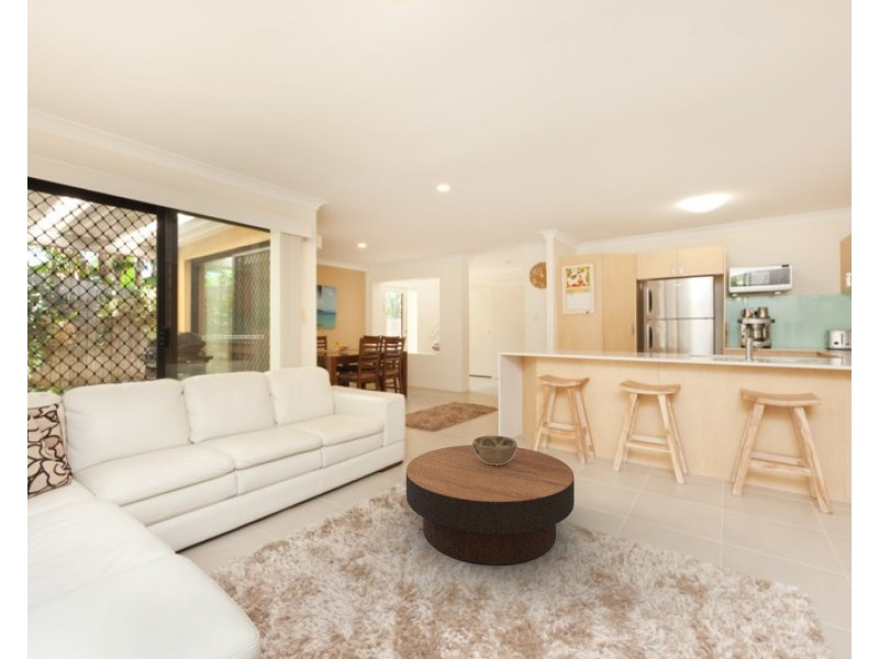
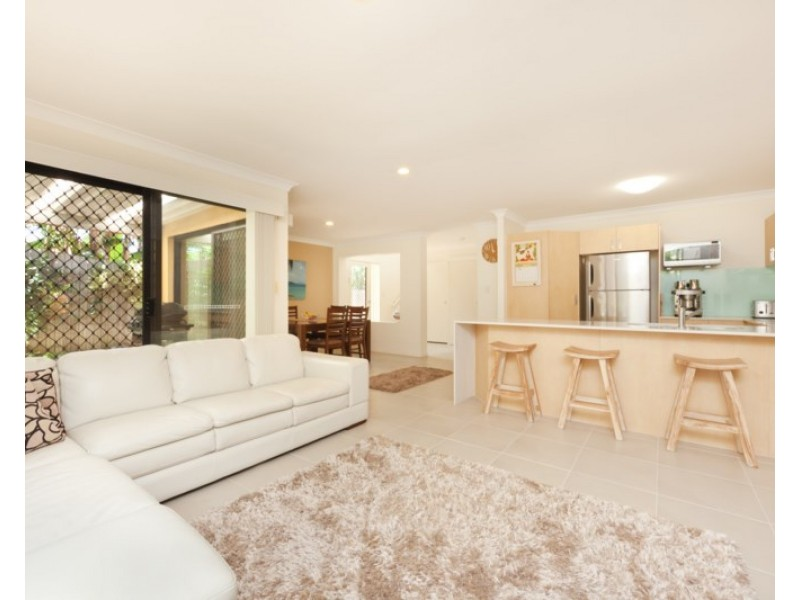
- coffee table [405,444,576,566]
- decorative bowl [471,435,519,466]
